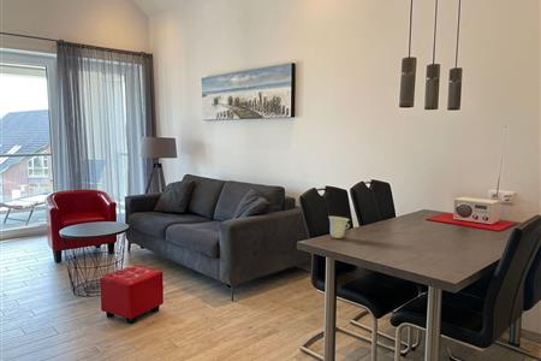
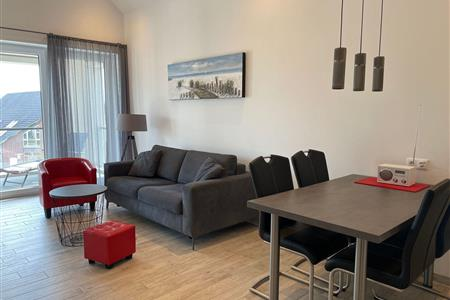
- cup [327,215,351,239]
